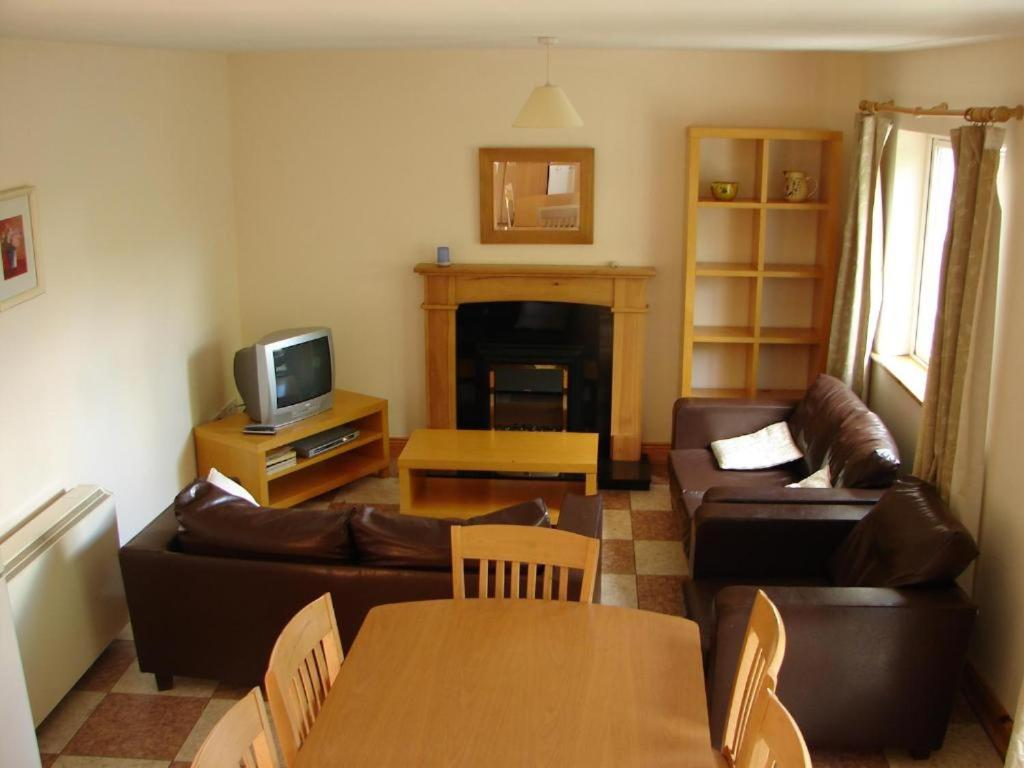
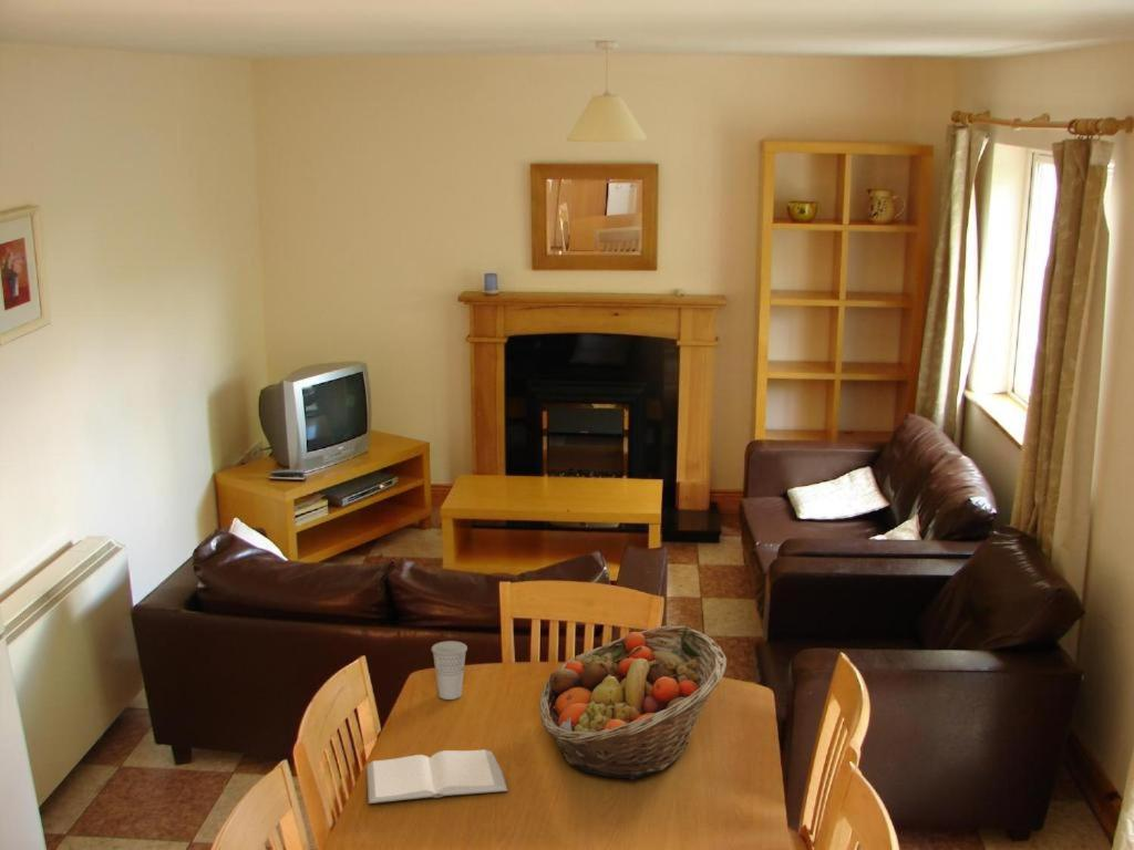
+ cup [431,640,468,701]
+ fruit basket [538,624,728,781]
+ book [365,748,509,805]
